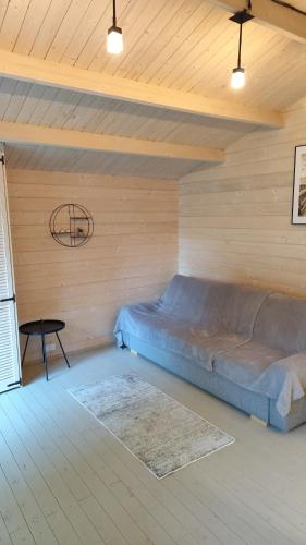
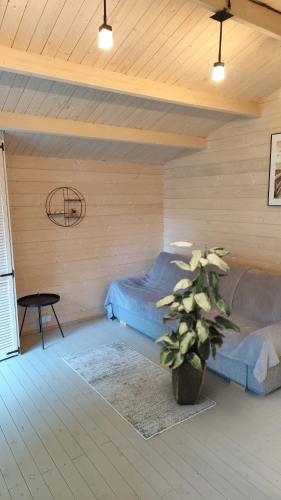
+ indoor plant [154,241,241,405]
